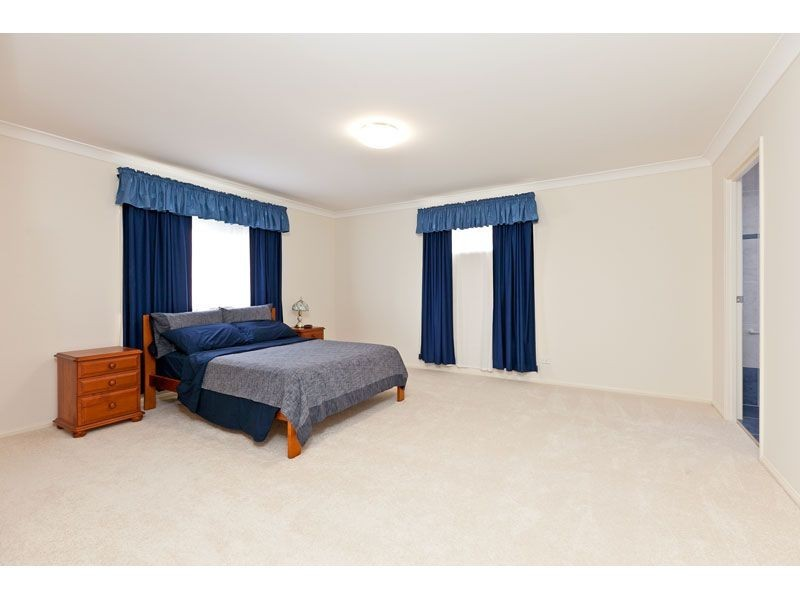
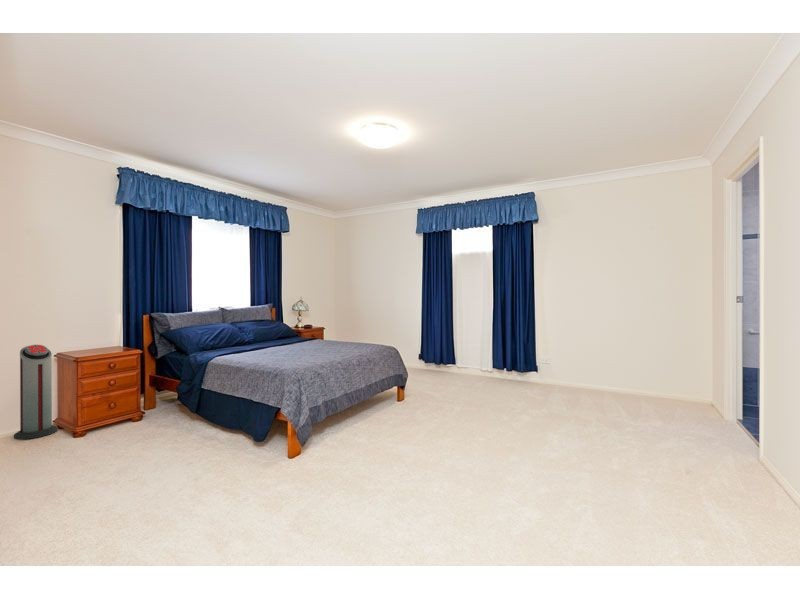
+ air purifier [13,344,59,441]
